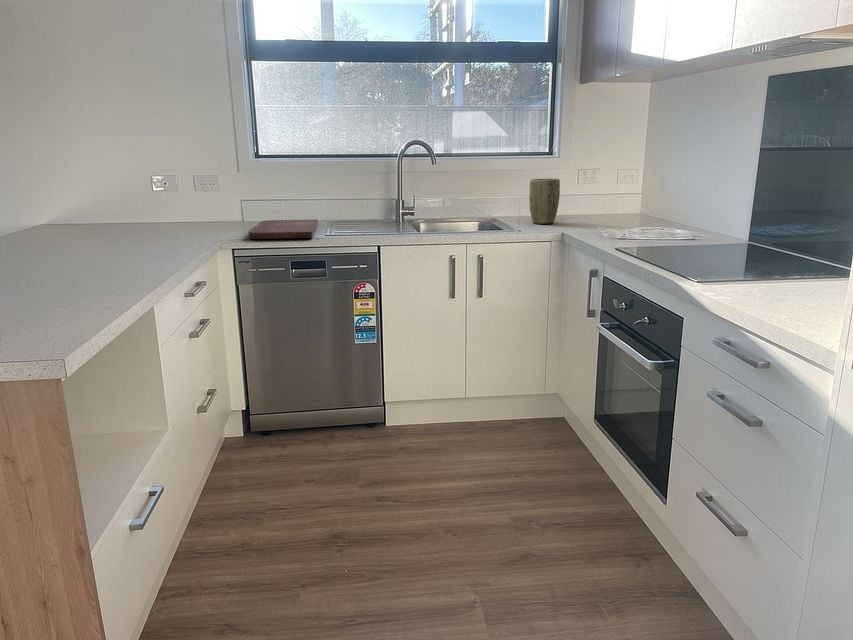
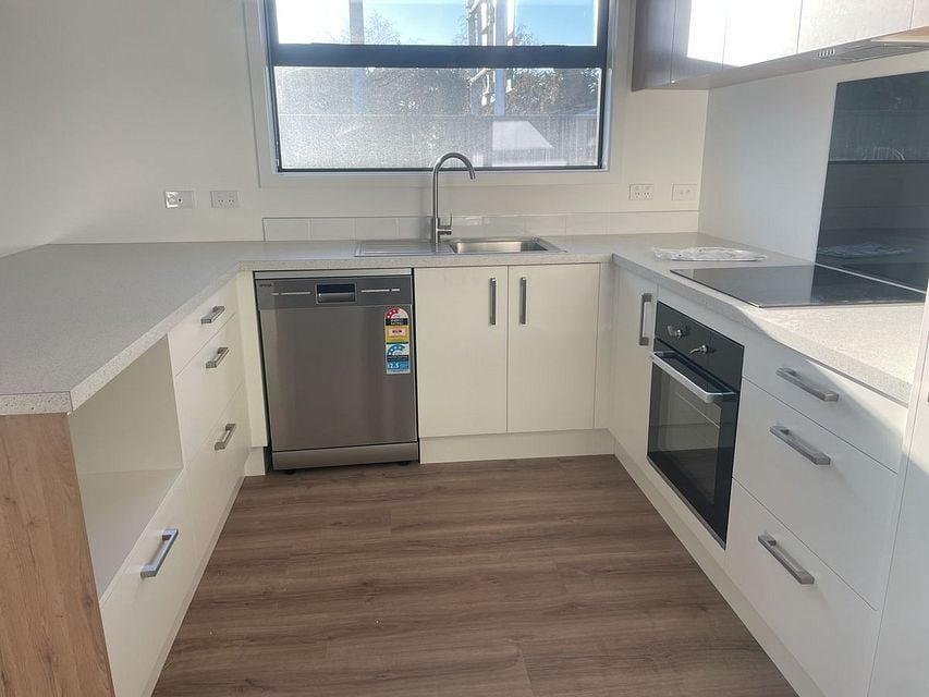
- cutting board [248,218,319,240]
- plant pot [529,178,561,225]
